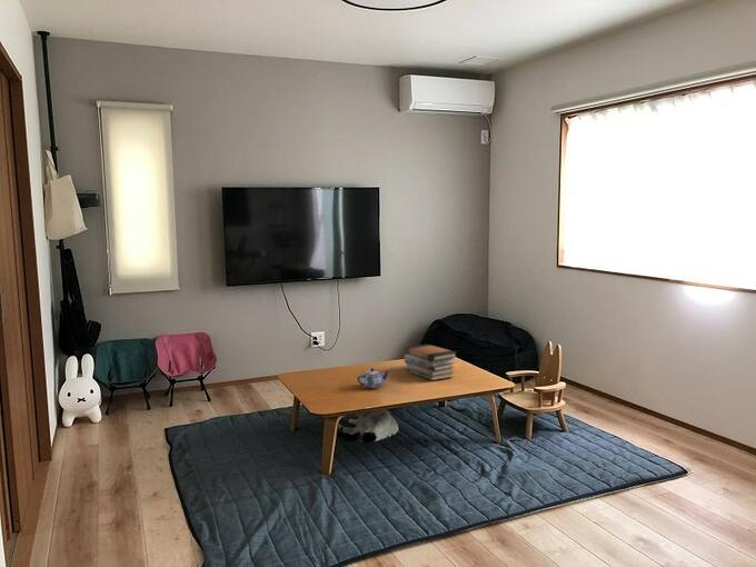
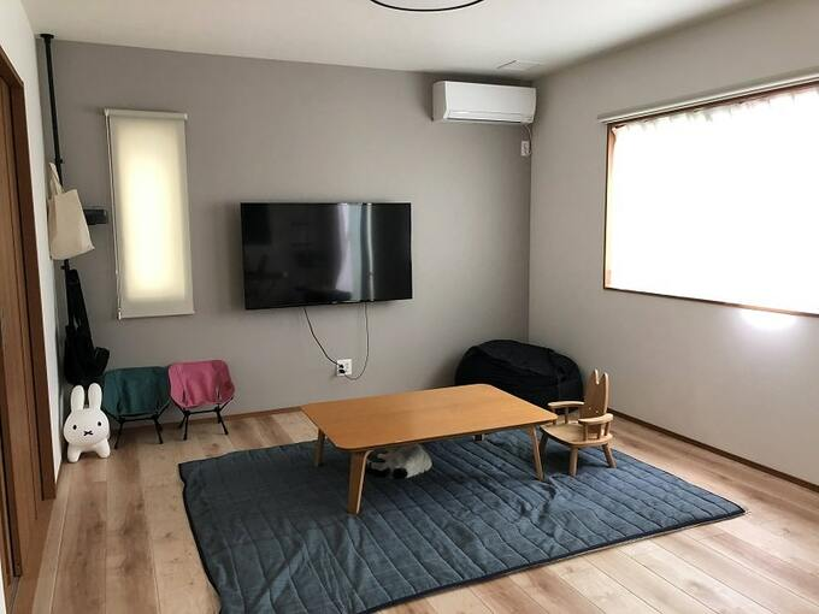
- teapot [357,367,390,389]
- book stack [404,344,458,381]
